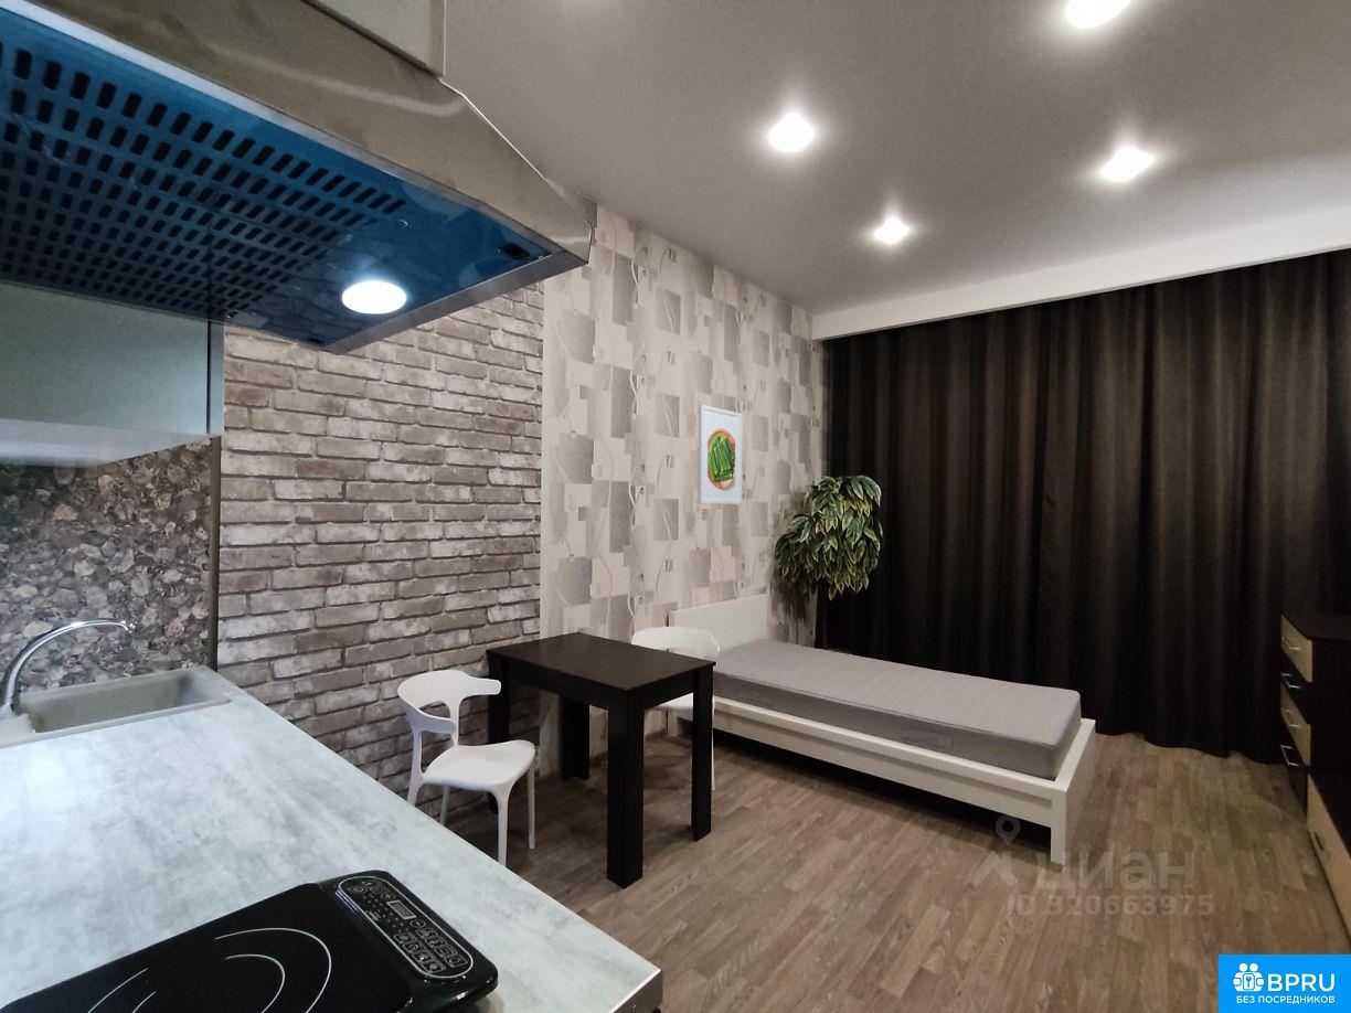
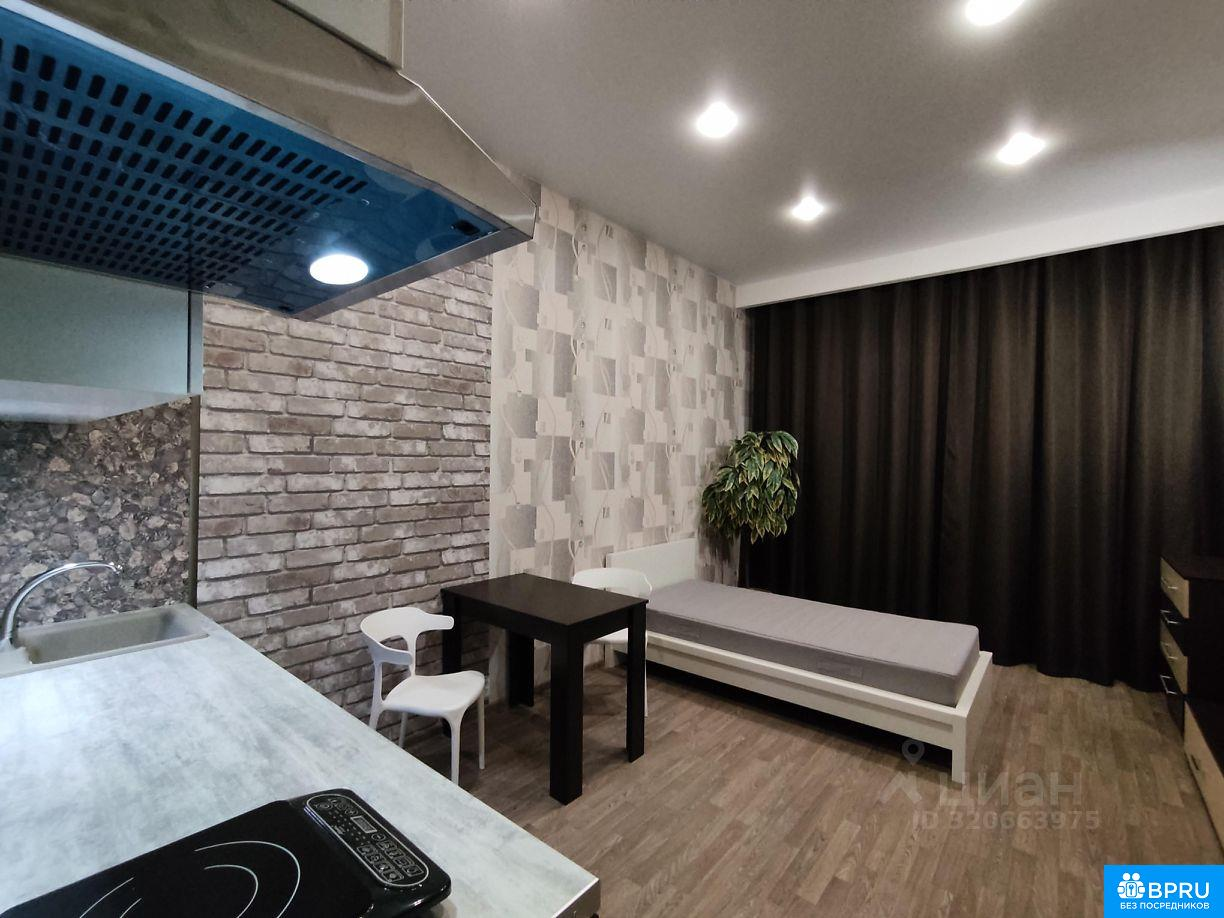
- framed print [696,404,744,505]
